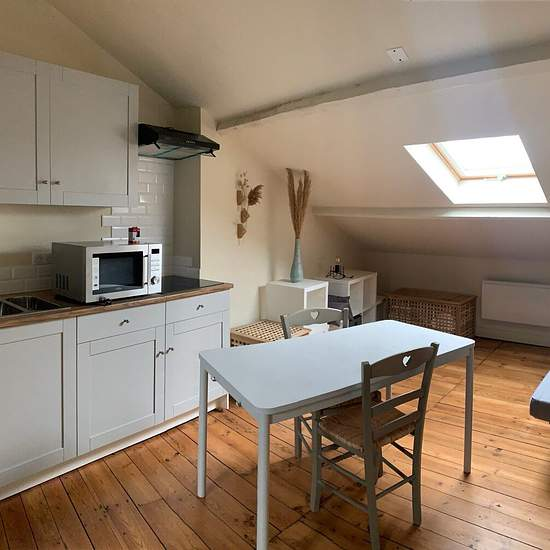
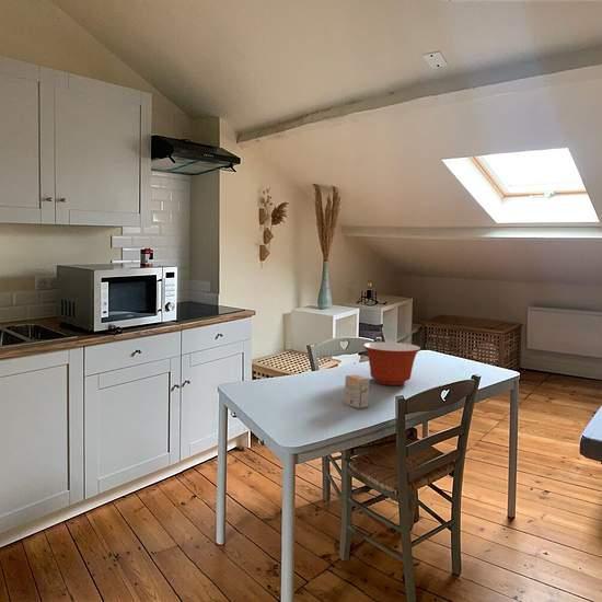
+ mixing bowl [362,341,421,386]
+ tea box [344,373,370,409]
